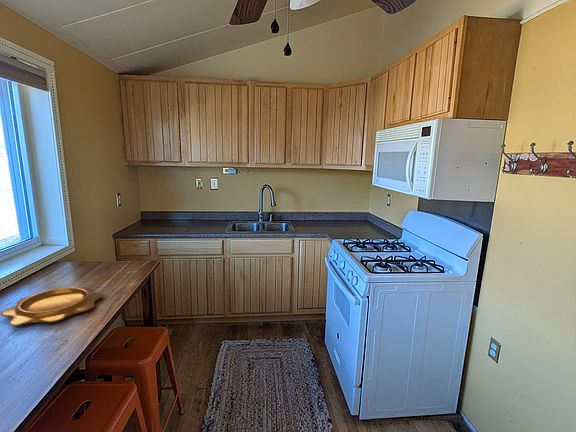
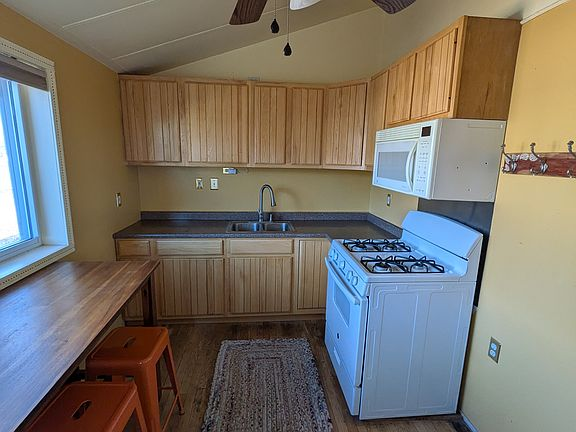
- decorative bowl [0,286,104,326]
